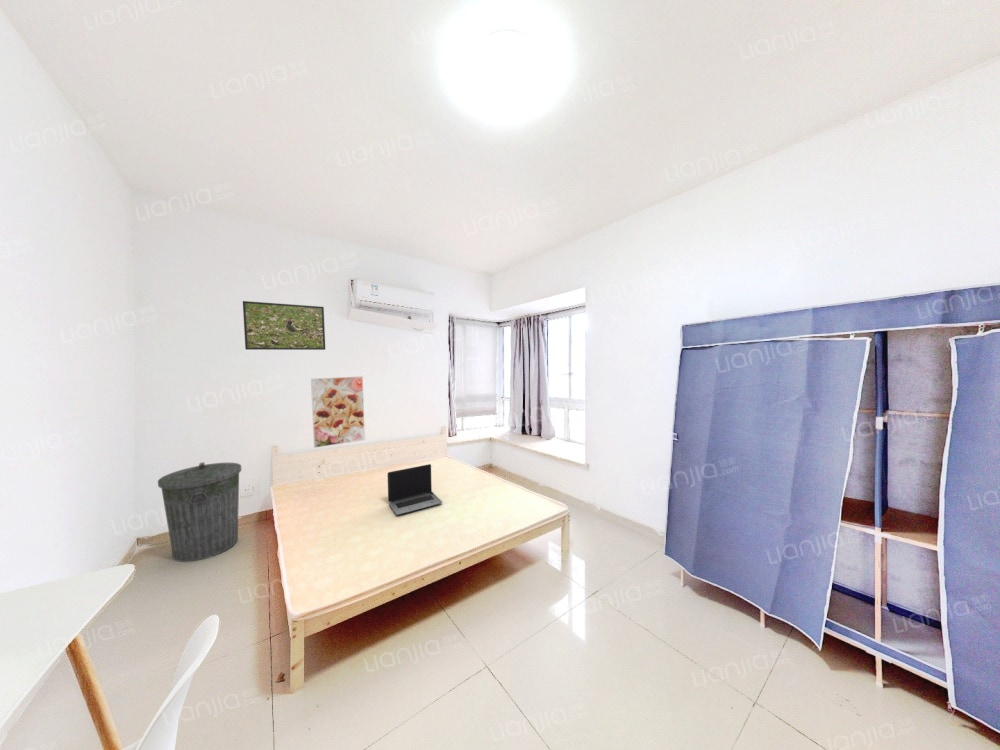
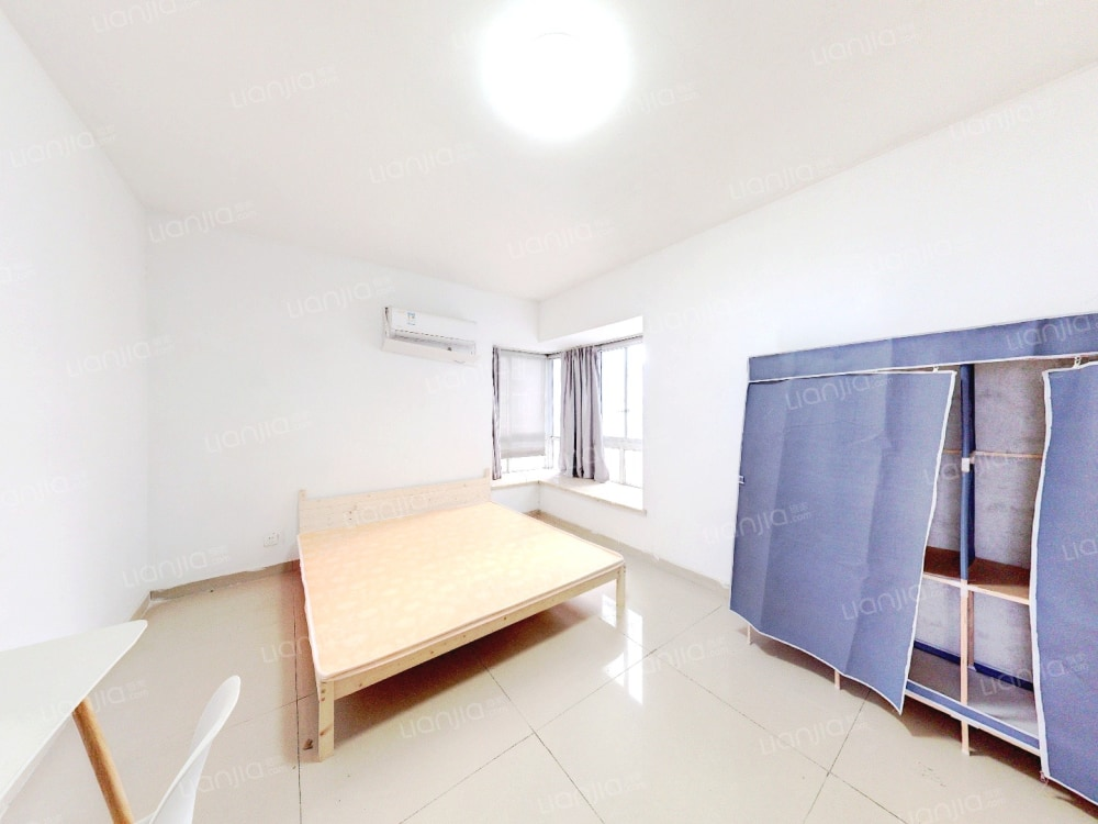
- trash can [157,461,242,563]
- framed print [242,300,326,351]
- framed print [310,375,366,449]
- laptop computer [387,463,443,516]
